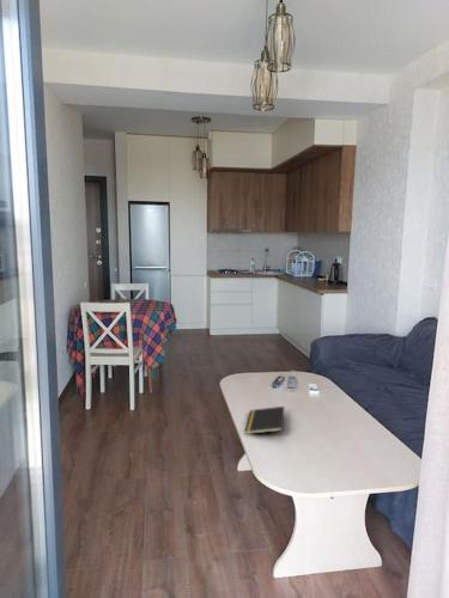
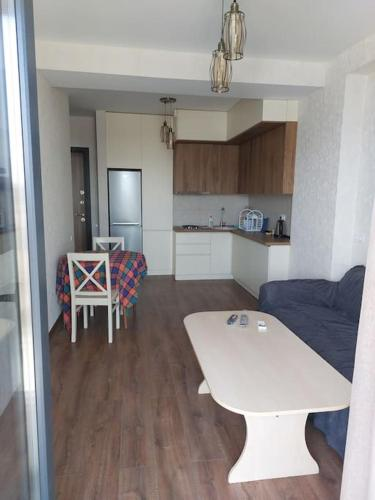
- notepad [243,405,285,435]
